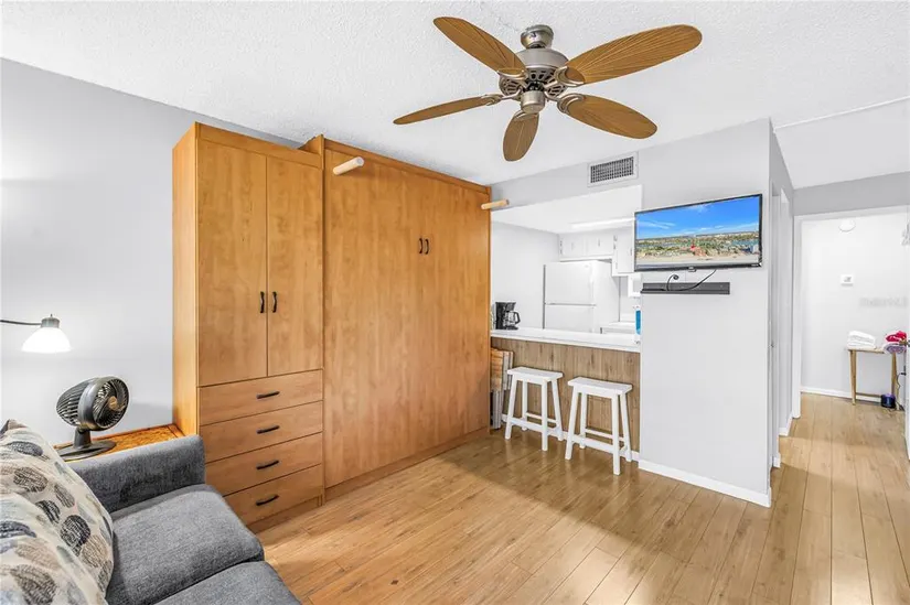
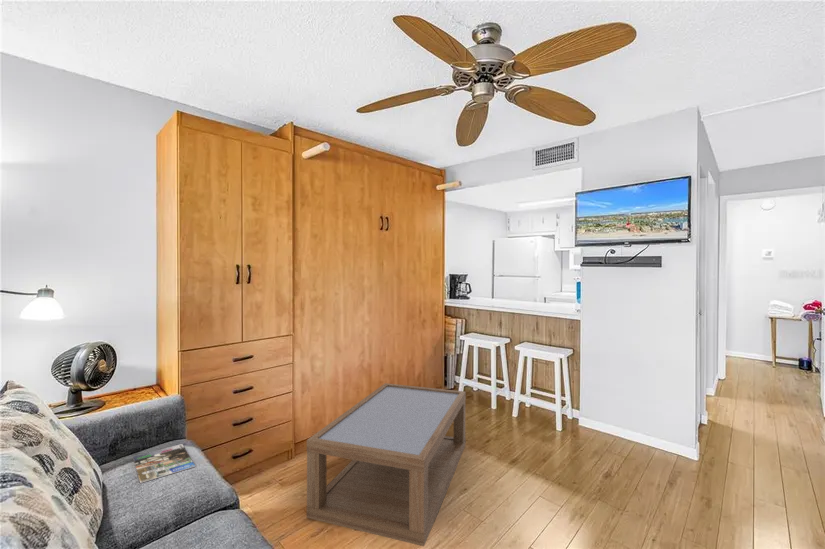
+ magazine [132,443,196,484]
+ coffee table [306,382,467,547]
